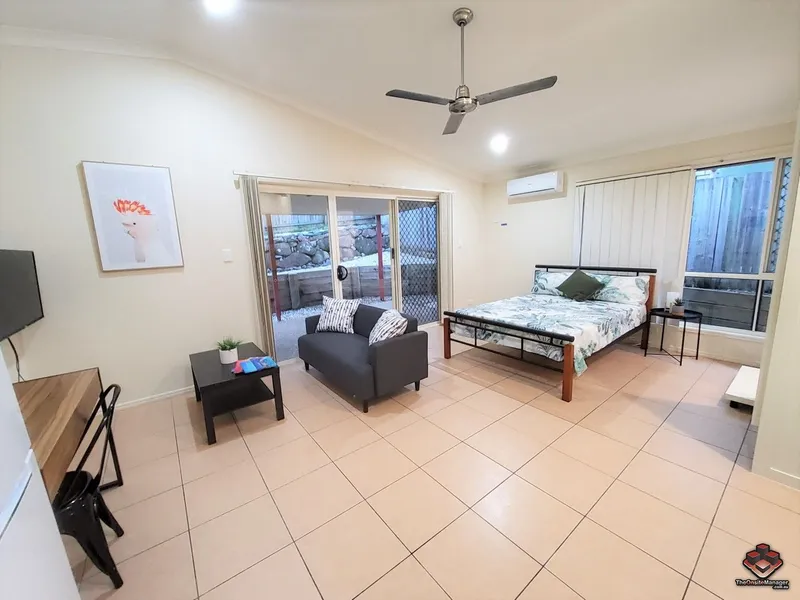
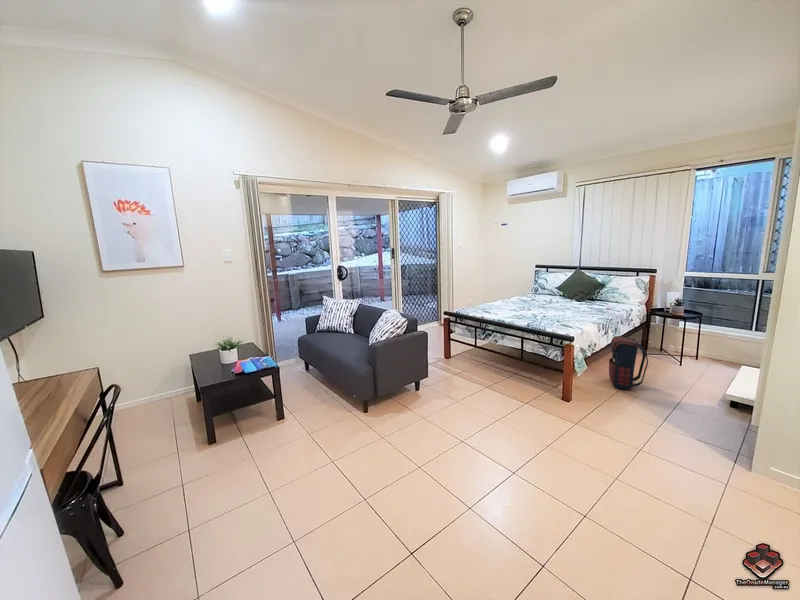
+ satchel [608,335,649,390]
